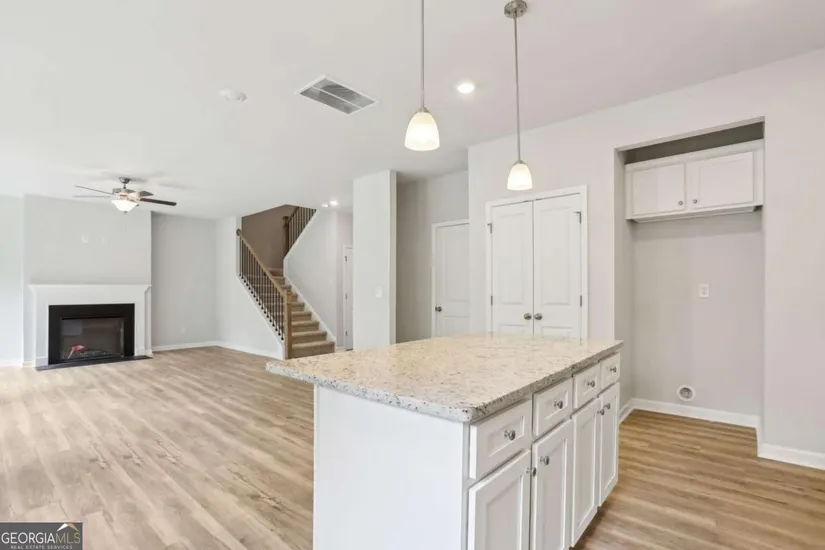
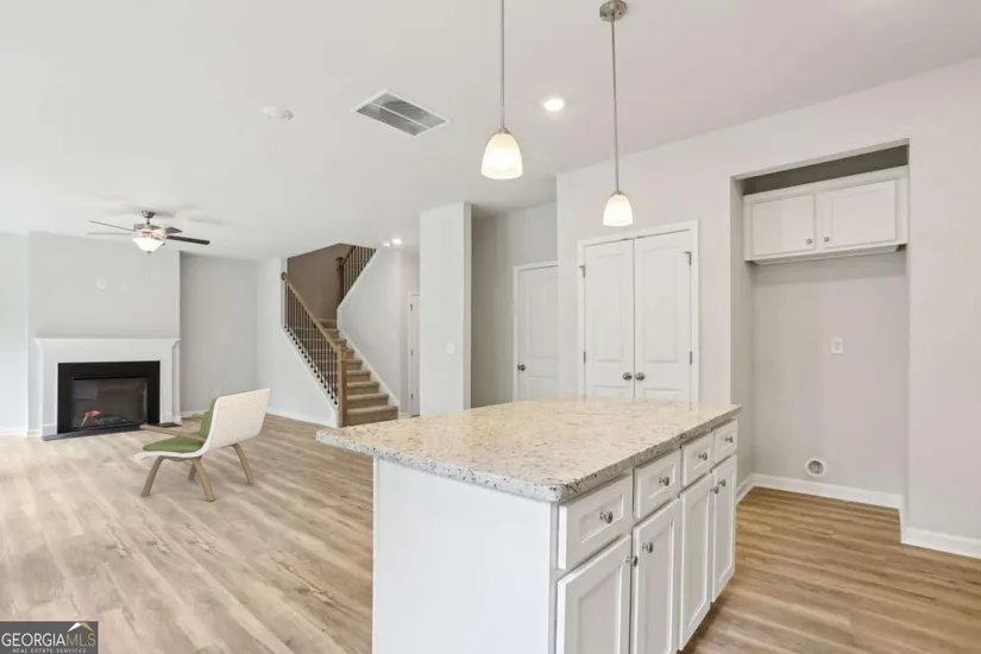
+ armchair [133,386,271,503]
